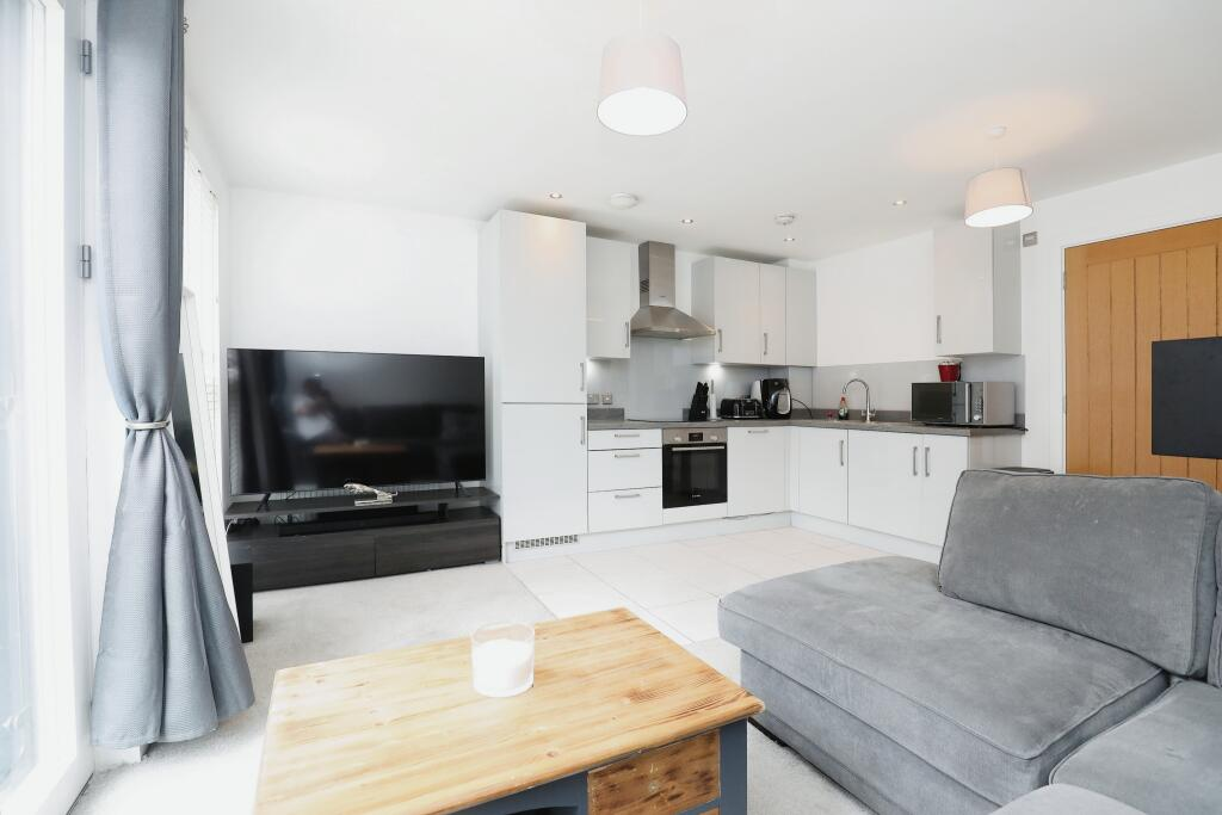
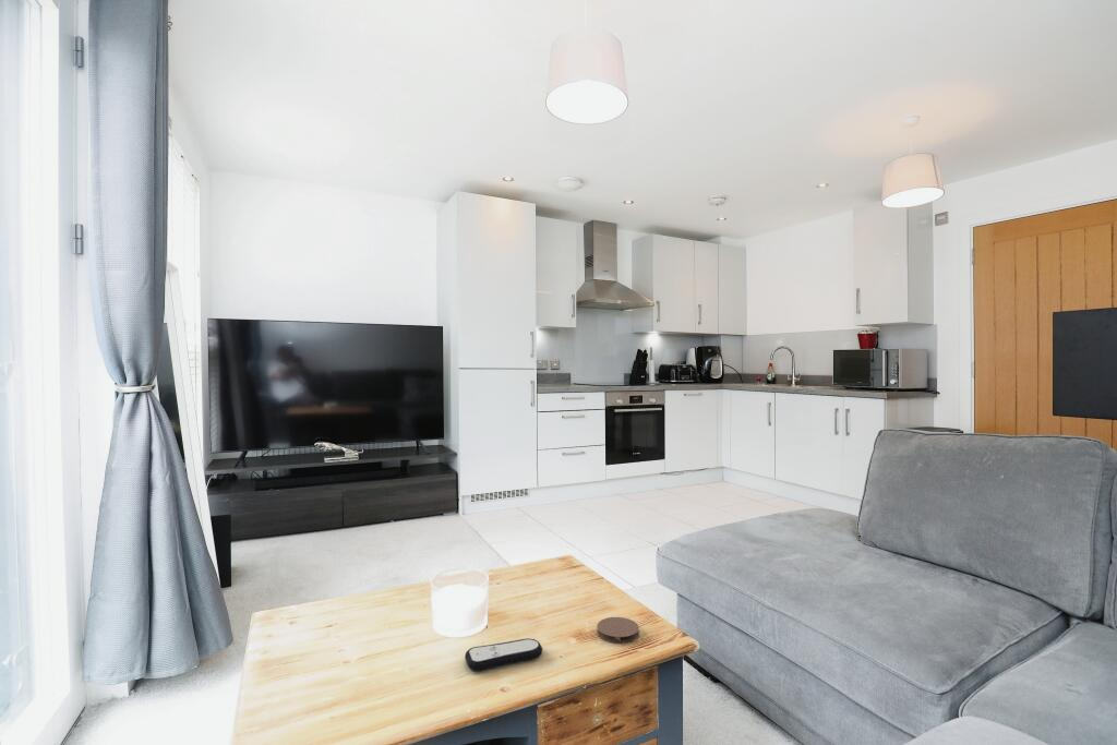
+ coaster [596,616,640,644]
+ remote control [464,637,543,672]
